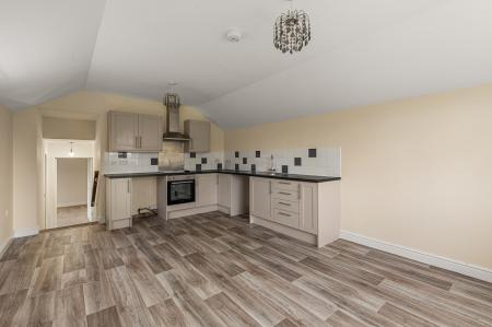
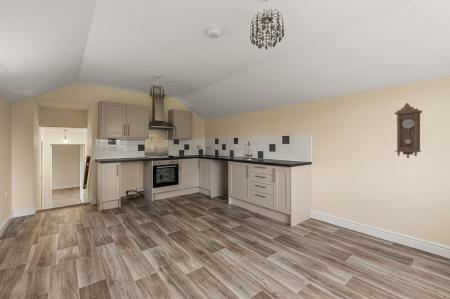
+ pendulum clock [394,102,423,159]
